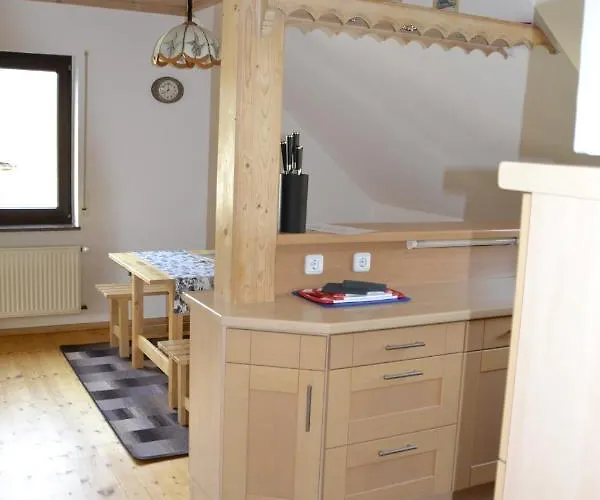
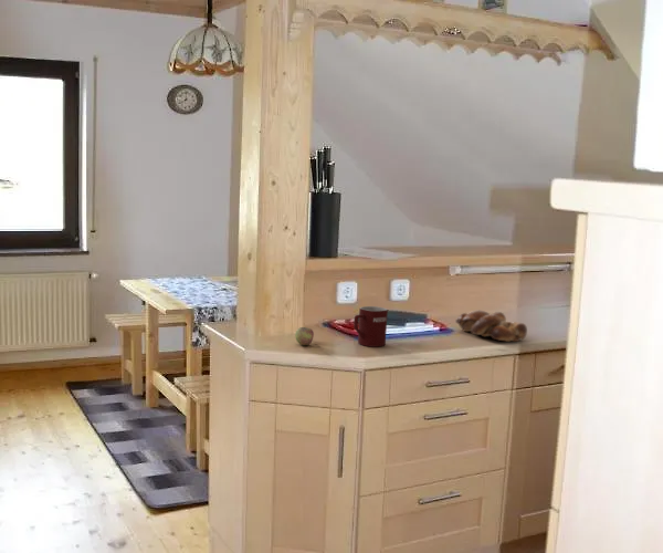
+ apple [294,326,315,346]
+ bread loaf [455,309,528,343]
+ mug [352,305,389,348]
